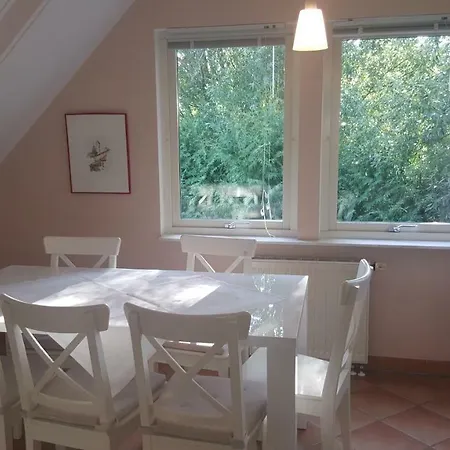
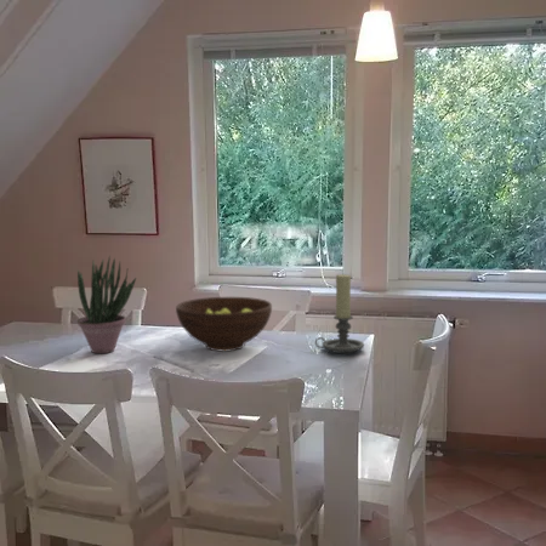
+ potted plant [76,255,137,354]
+ candle holder [314,273,365,354]
+ fruit bowl [175,296,273,353]
